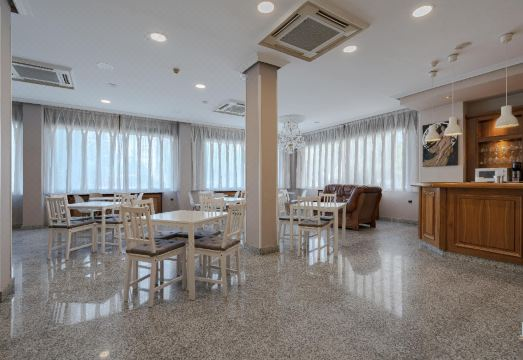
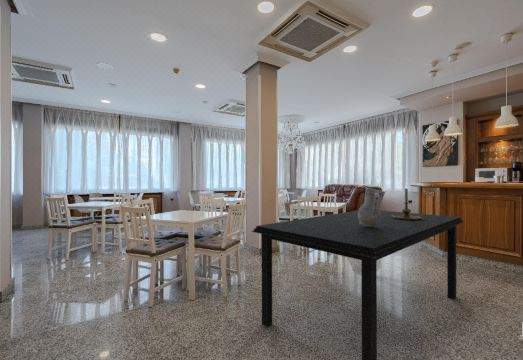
+ dining table [251,210,465,360]
+ candle holder [392,188,422,220]
+ vase [358,187,386,227]
